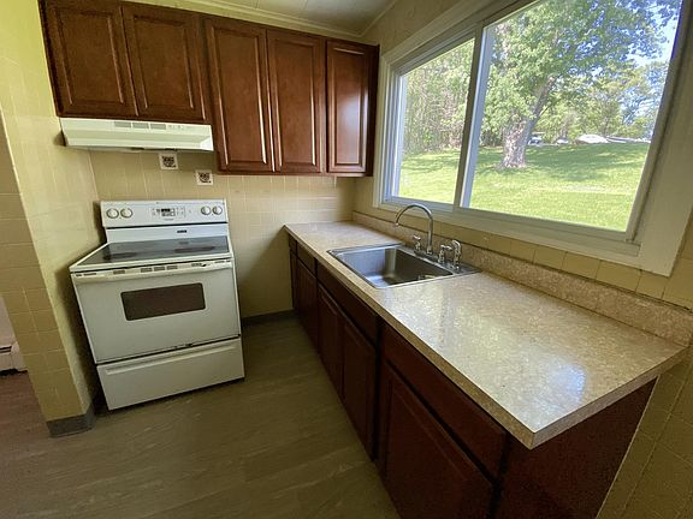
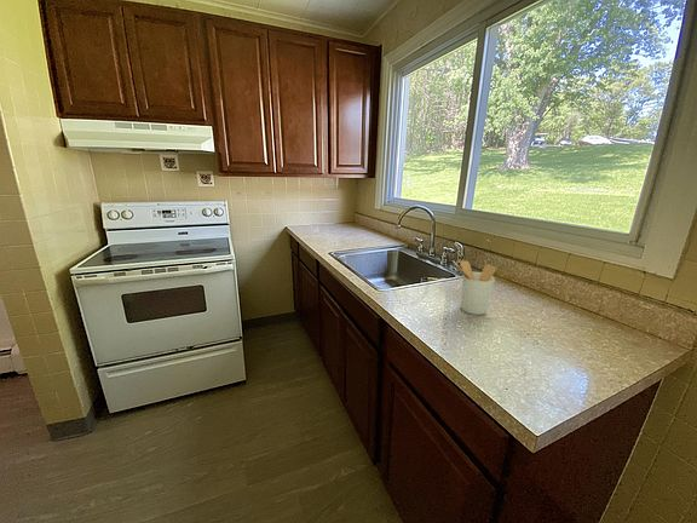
+ utensil holder [451,259,497,316]
